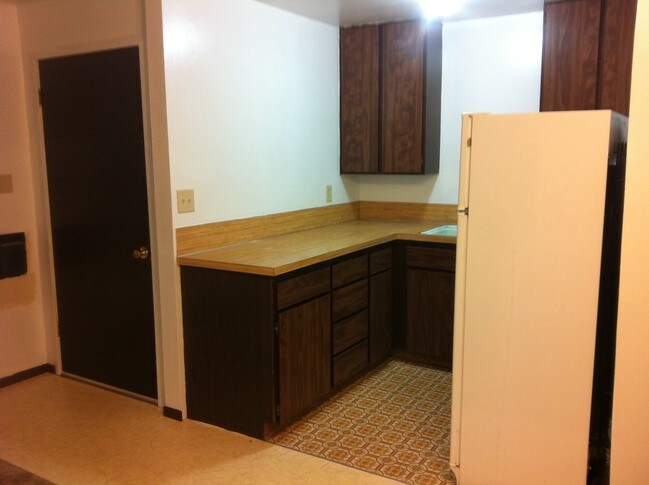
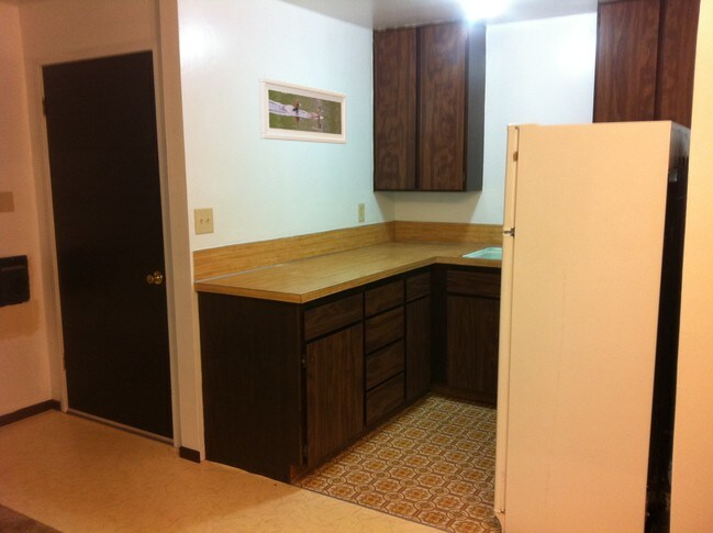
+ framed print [257,76,348,145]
